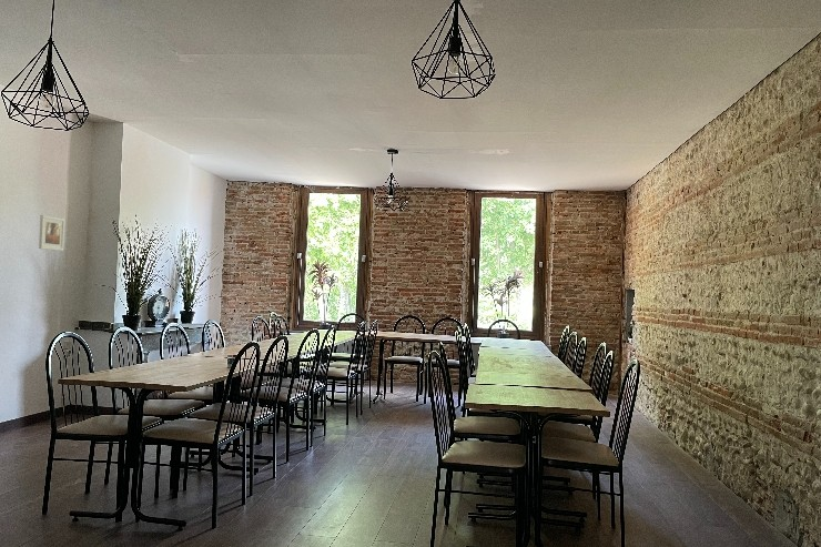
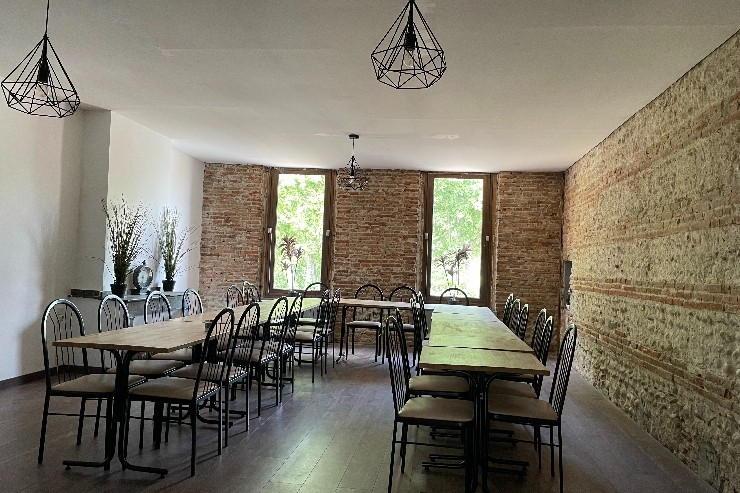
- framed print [38,214,67,252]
